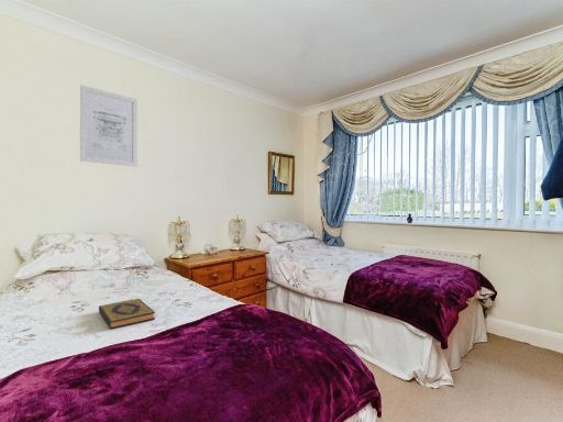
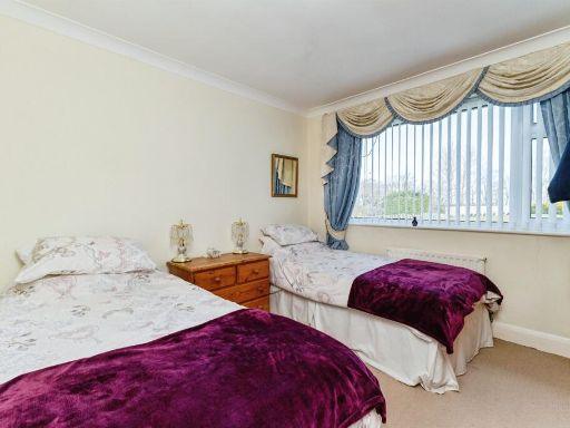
- wall art [79,84,139,167]
- hardback book [98,298,156,330]
